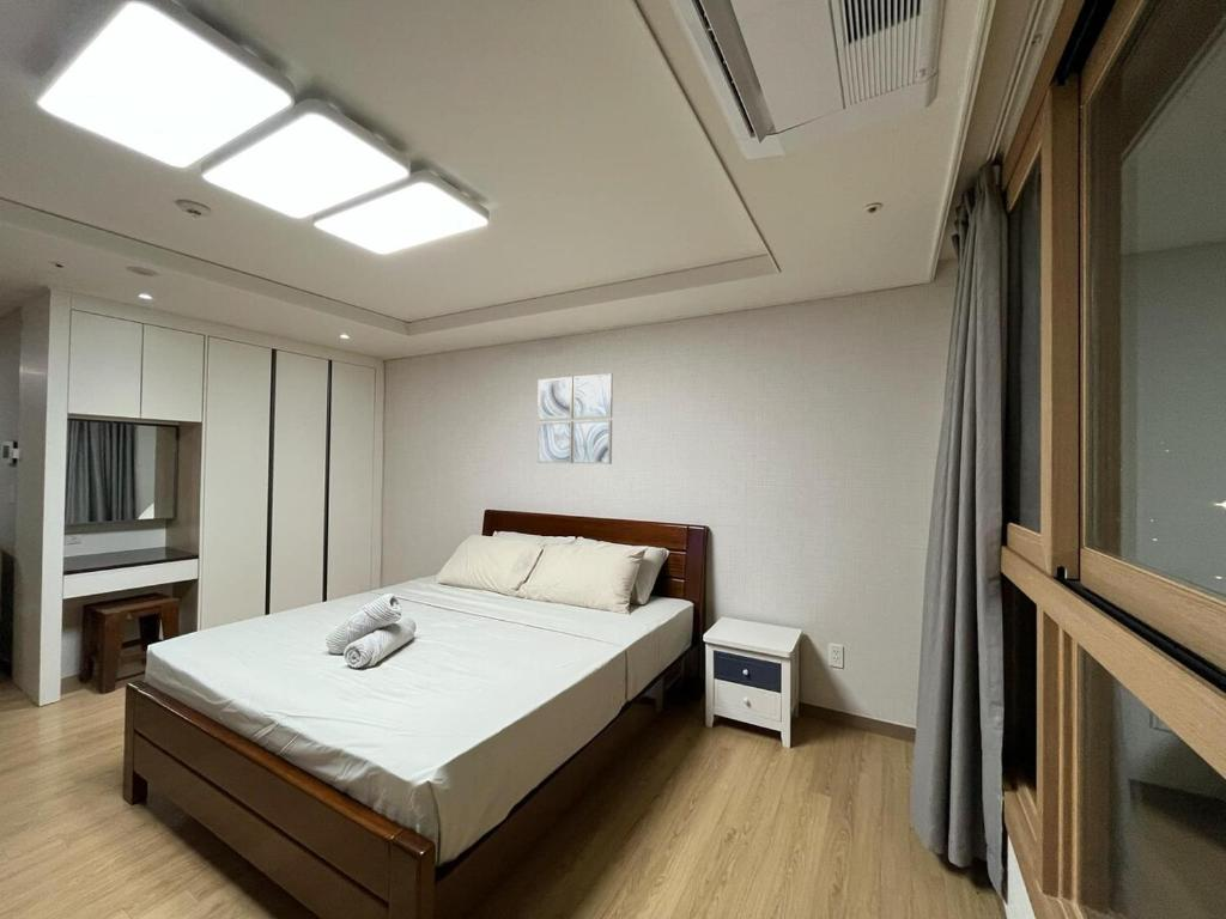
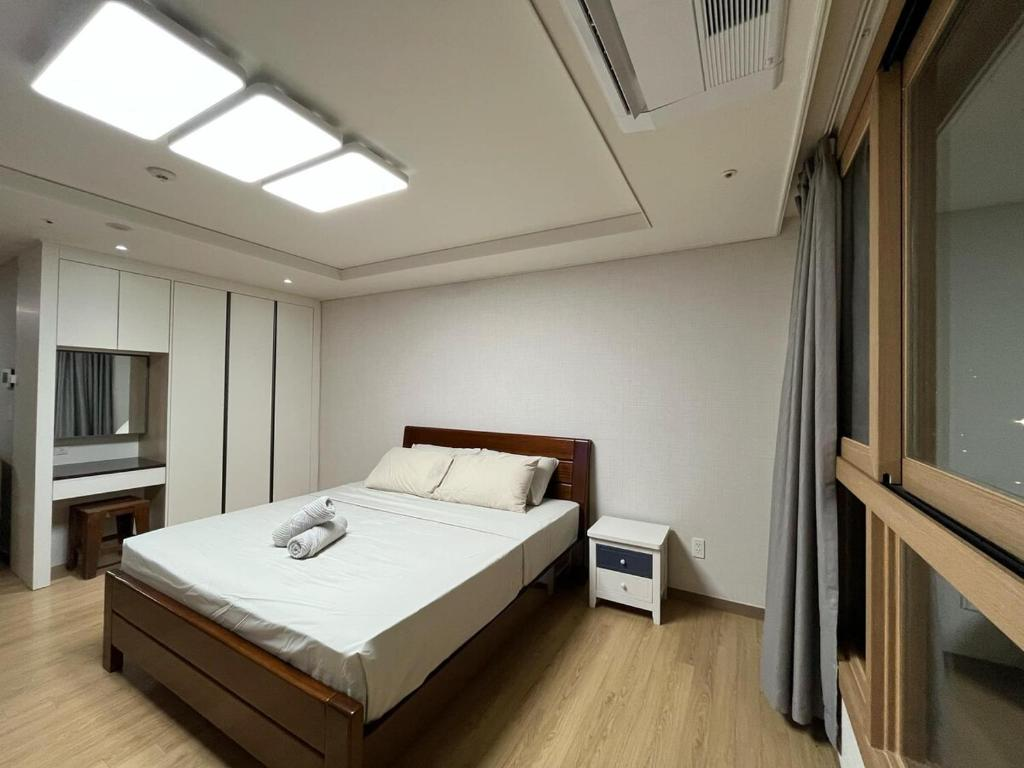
- wall art [536,372,614,465]
